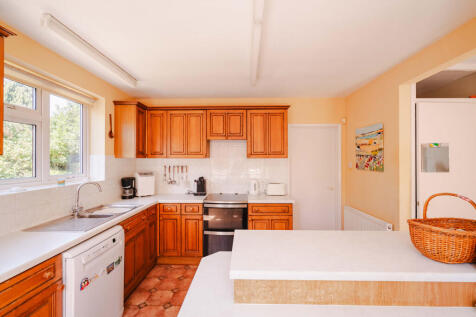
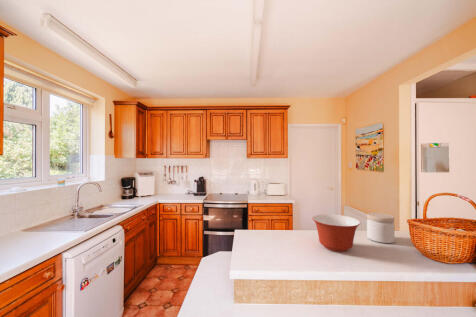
+ jar [366,212,396,244]
+ mixing bowl [311,213,361,253]
